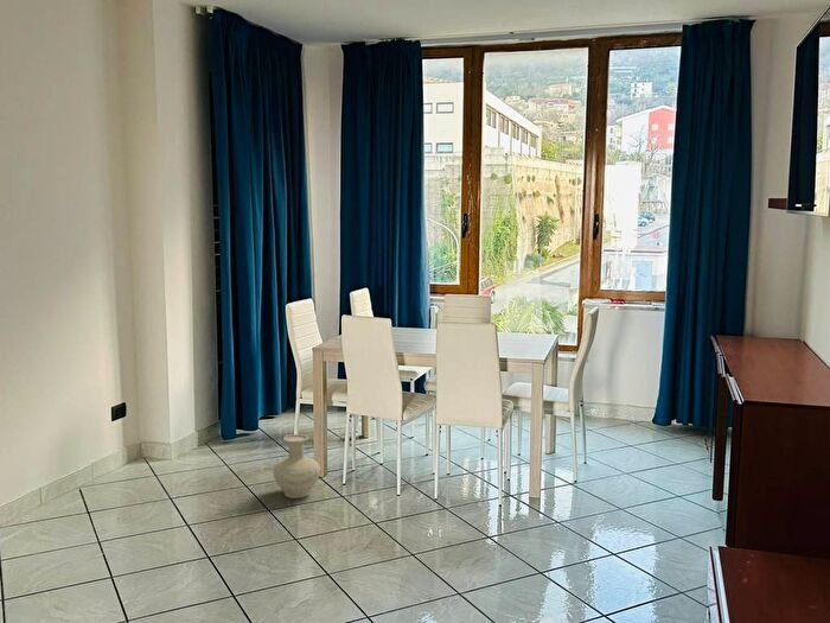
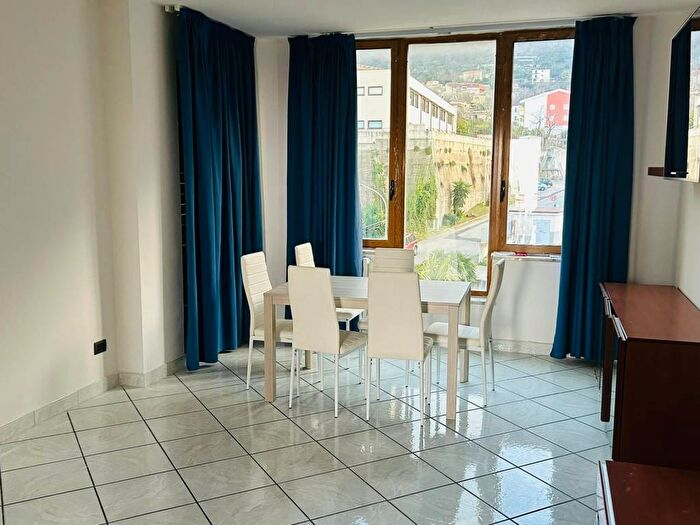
- vase [272,433,321,500]
